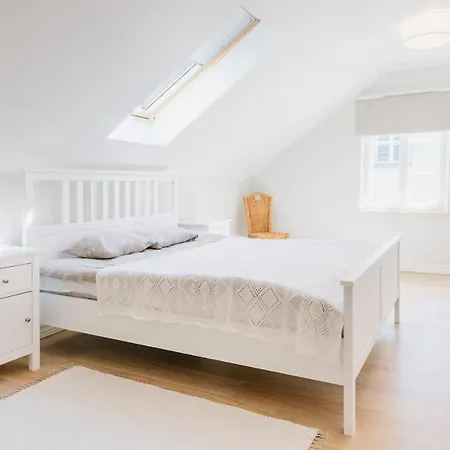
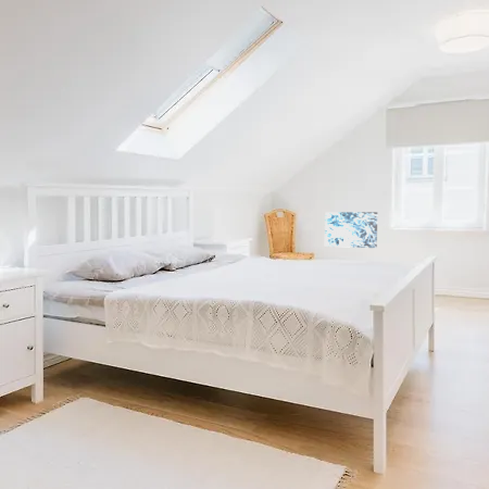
+ wall art [324,211,378,249]
